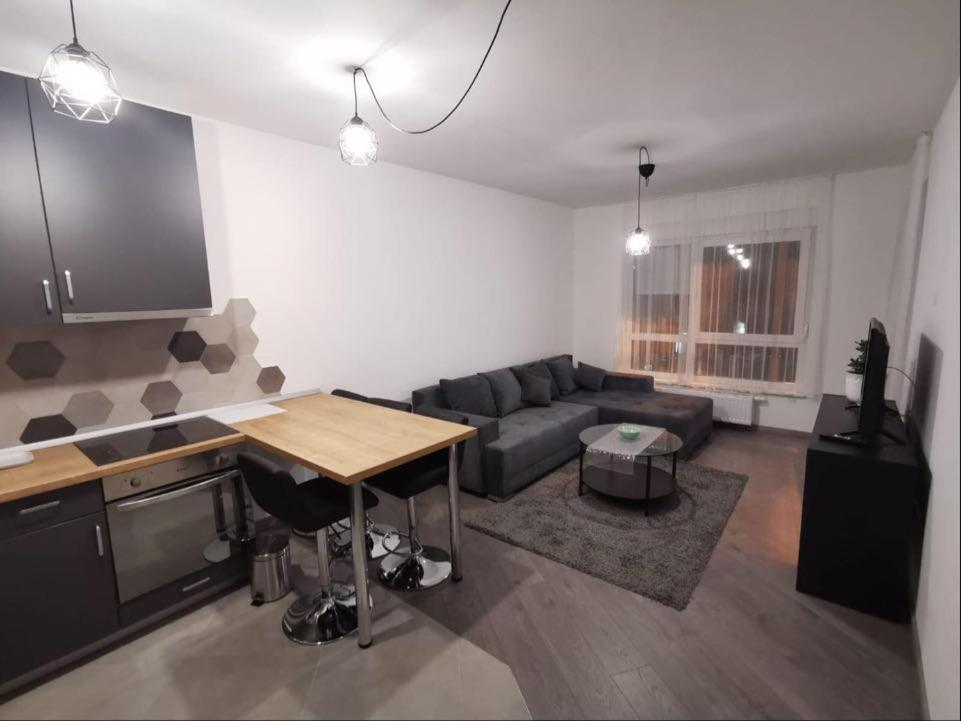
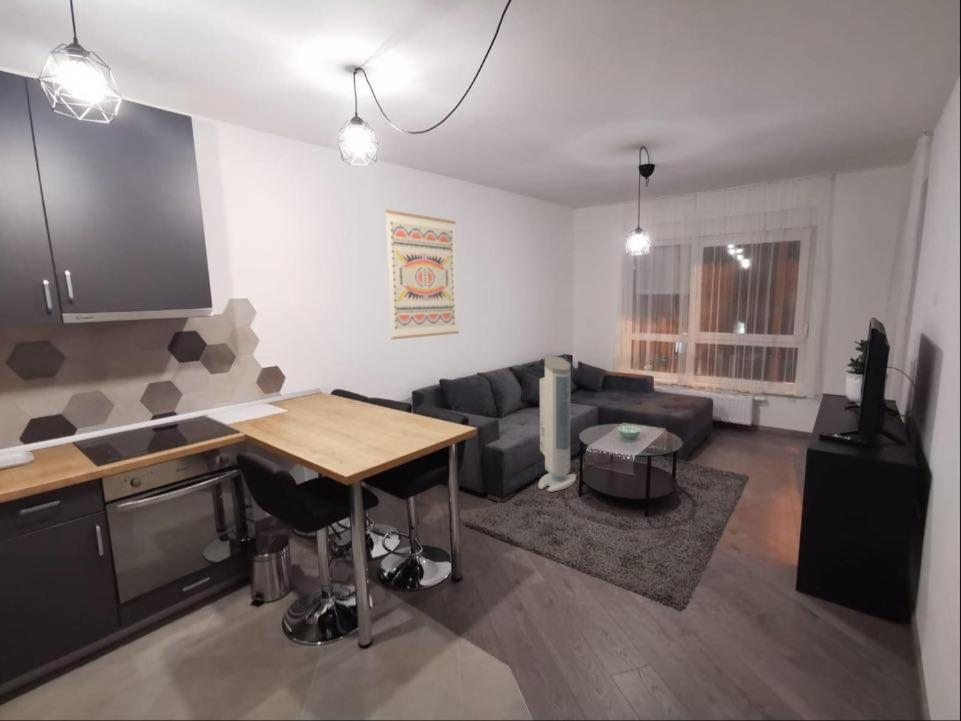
+ wall art [384,208,460,340]
+ air purifier [538,355,577,493]
